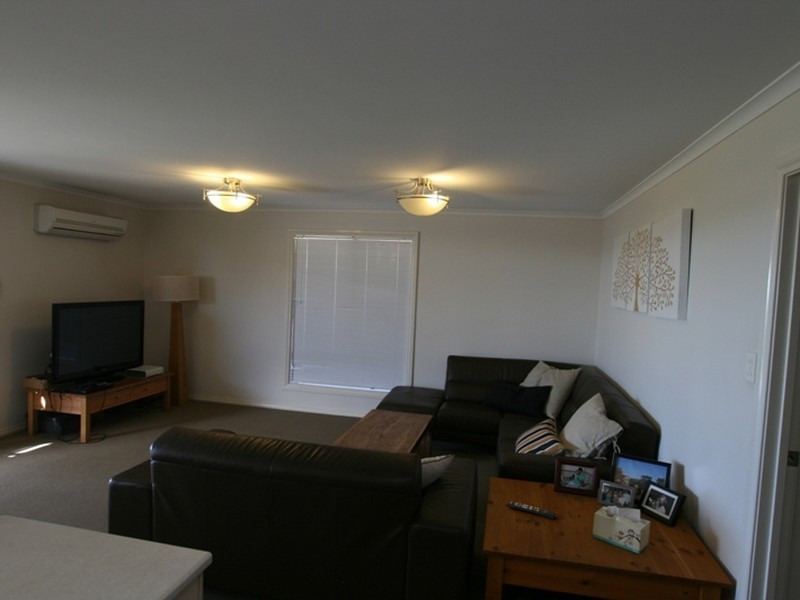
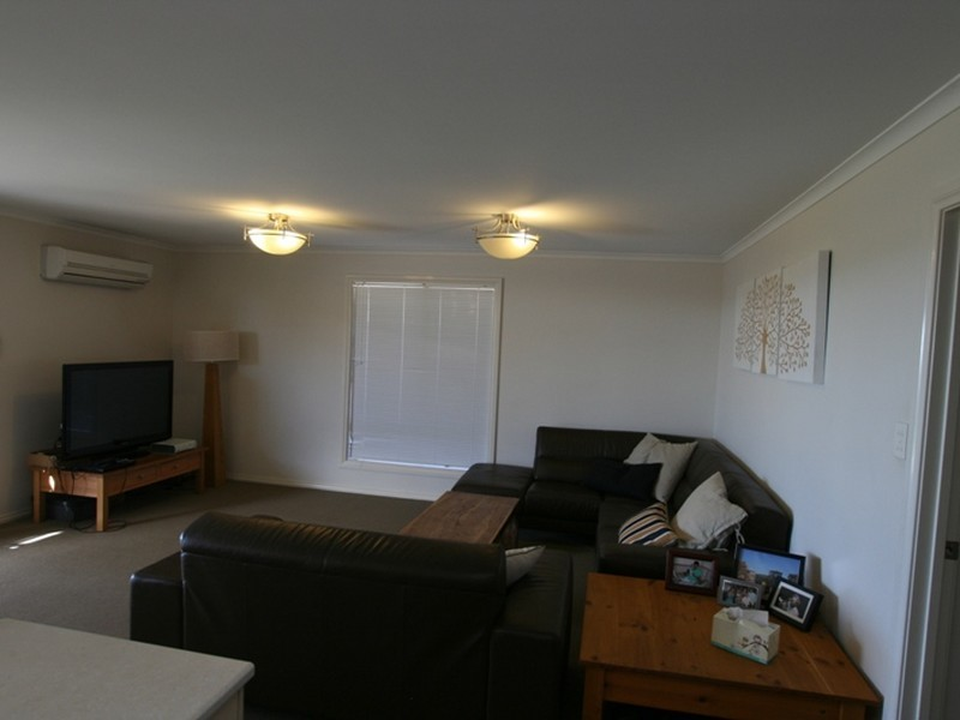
- remote control [506,500,556,520]
